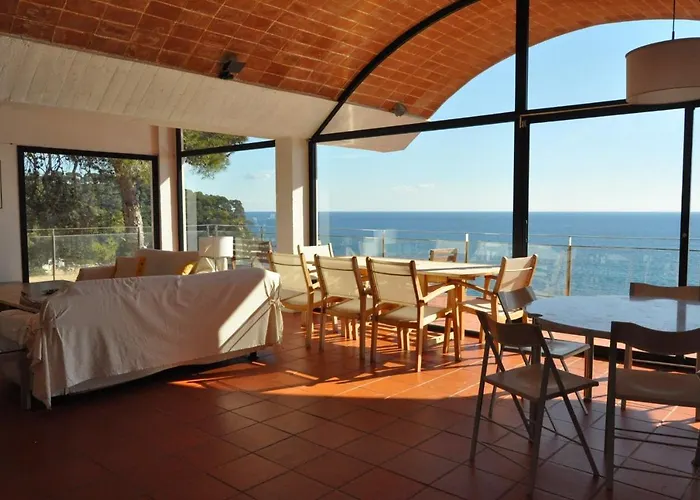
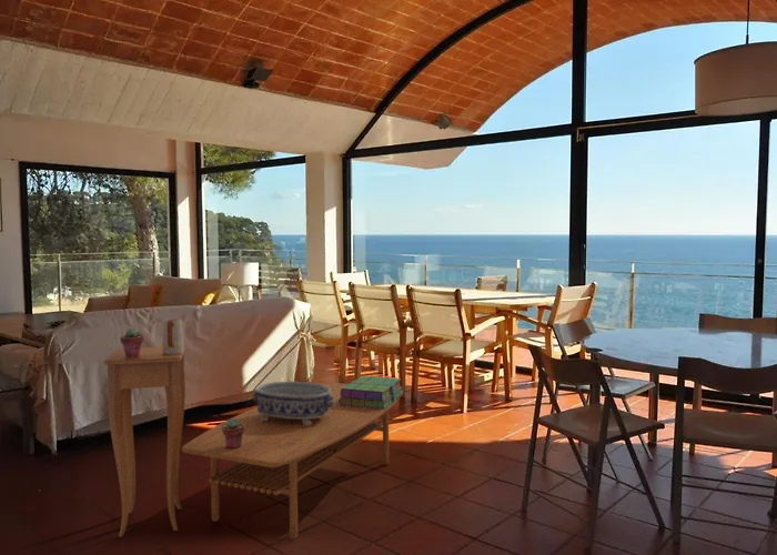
+ potted succulent [119,326,144,357]
+ decorative bowl [252,381,334,426]
+ stack of books [339,375,404,408]
+ coffee table [181,382,404,541]
+ potted succulent [222,417,244,448]
+ side table [103,345,186,538]
+ mug [161,317,185,355]
